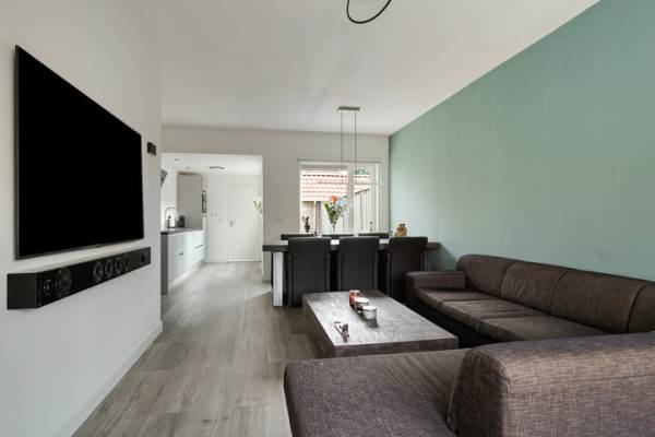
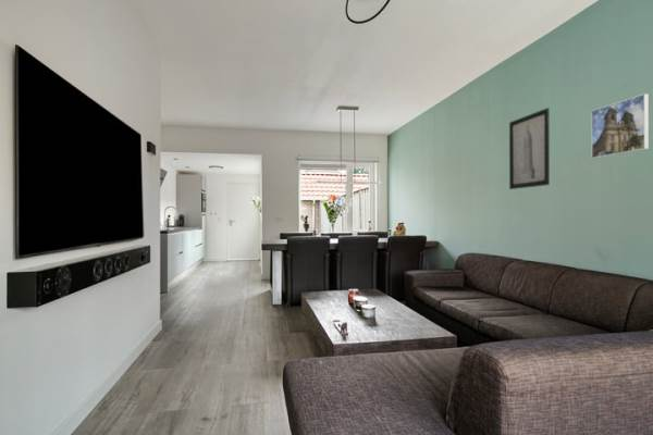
+ wall art [508,107,551,190]
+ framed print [590,92,650,160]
